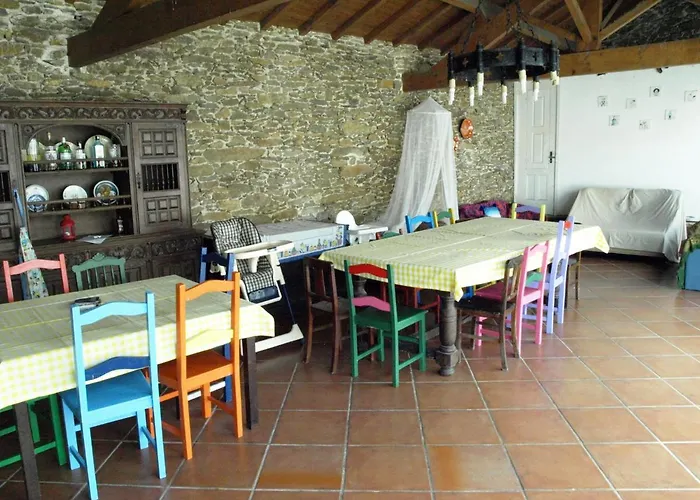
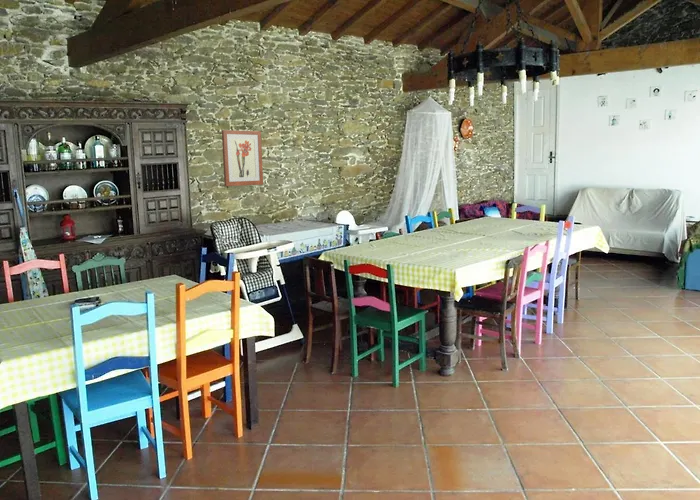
+ wall art [221,129,264,187]
